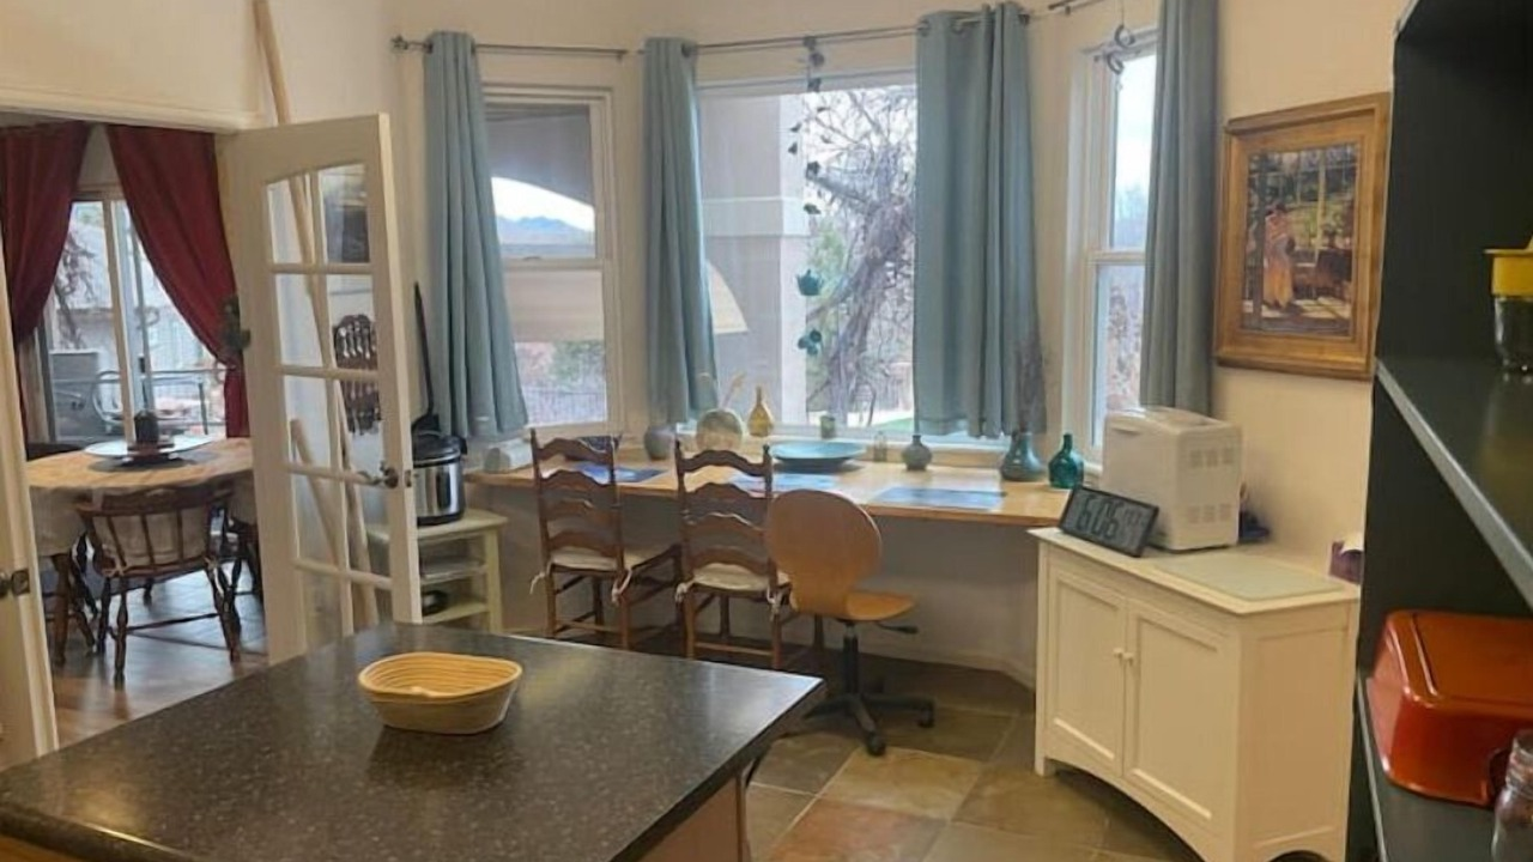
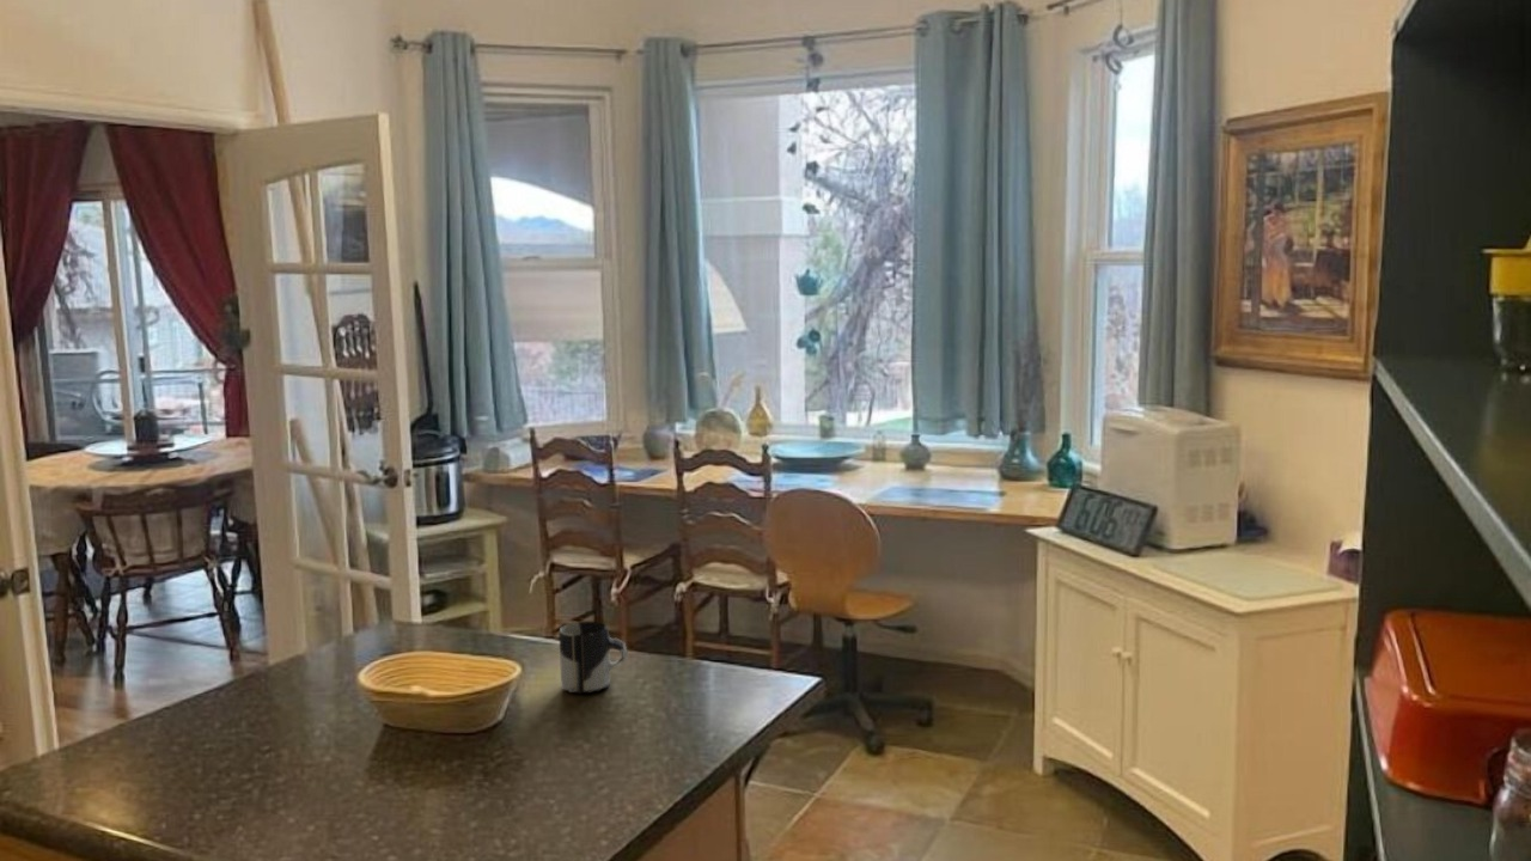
+ cup [559,621,628,695]
